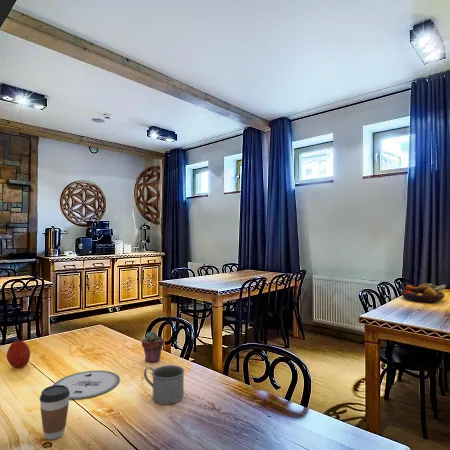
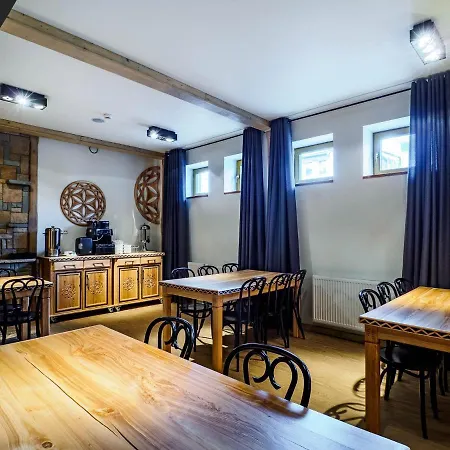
- coffee cup [39,385,70,440]
- mug [143,364,186,405]
- apple [6,339,31,369]
- plate [52,370,121,400]
- fruit bowl [400,283,447,303]
- potted succulent [141,330,165,363]
